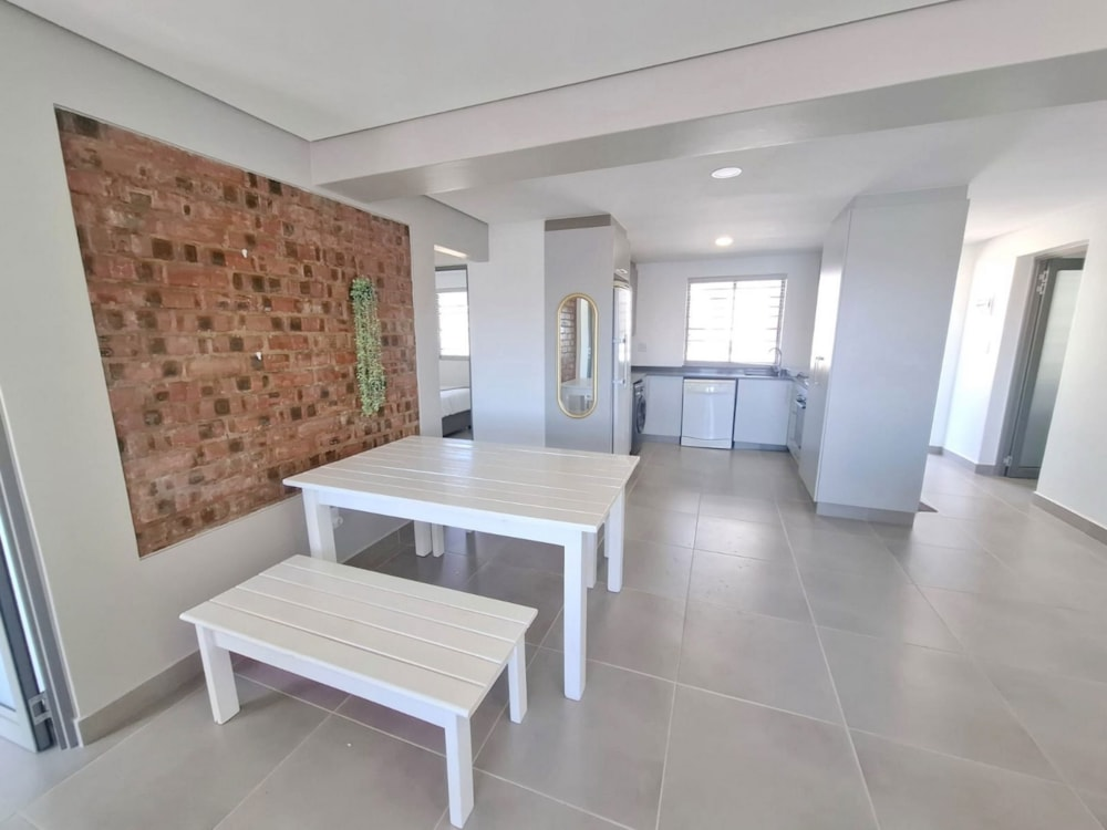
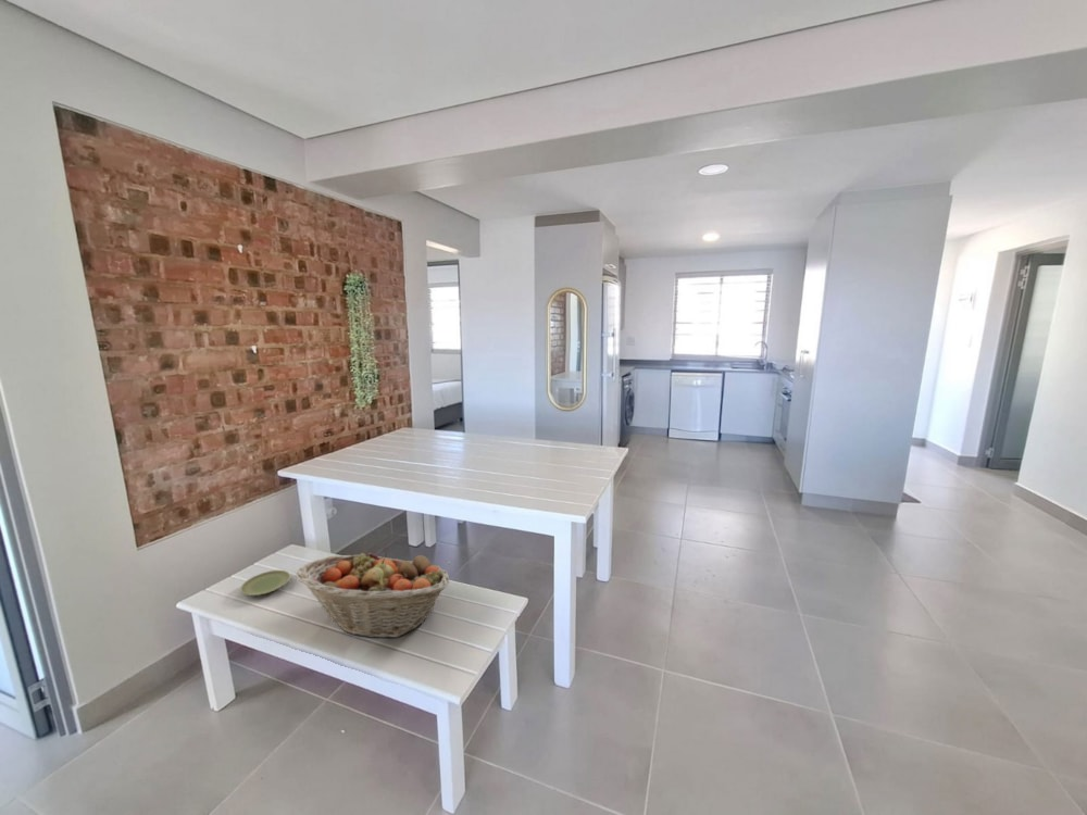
+ plate [239,569,291,597]
+ fruit basket [295,552,450,639]
